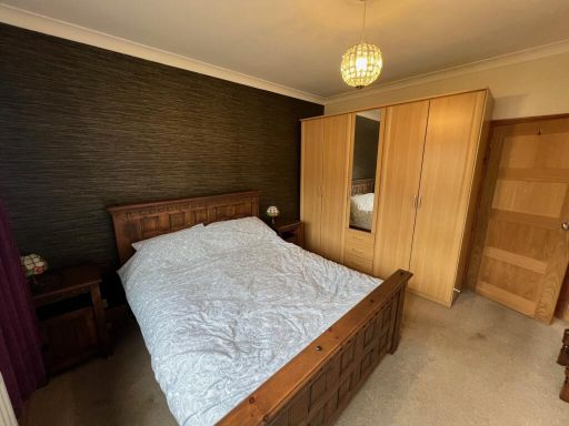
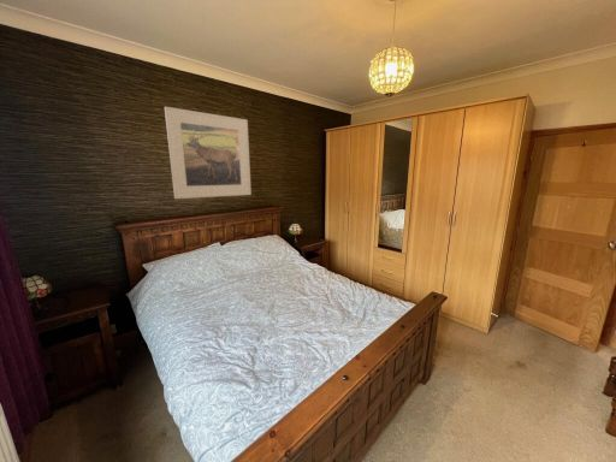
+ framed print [164,106,253,200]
